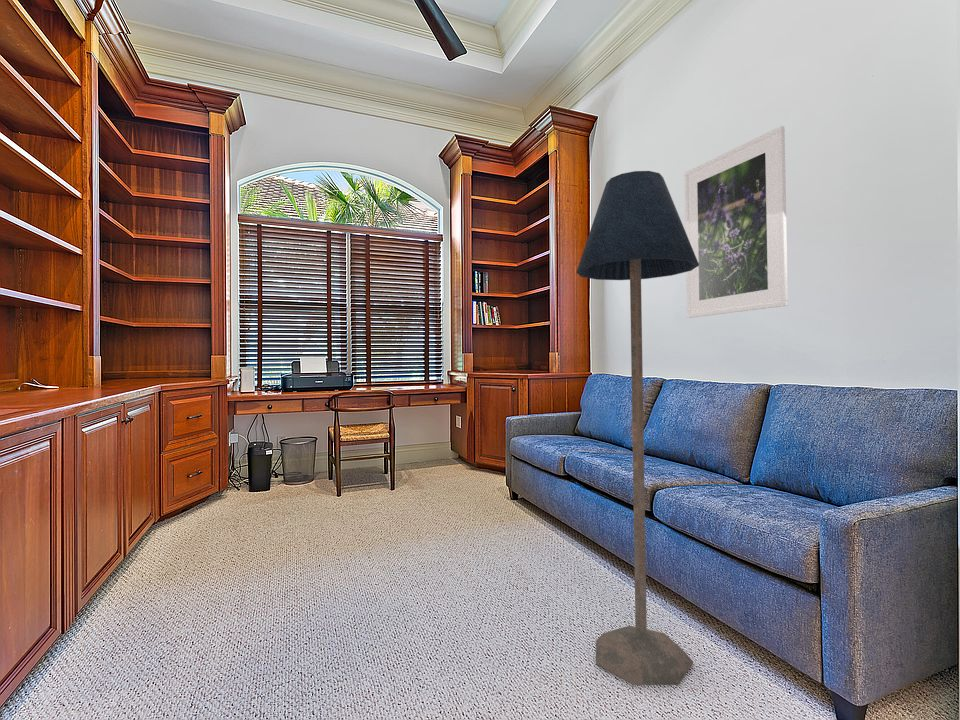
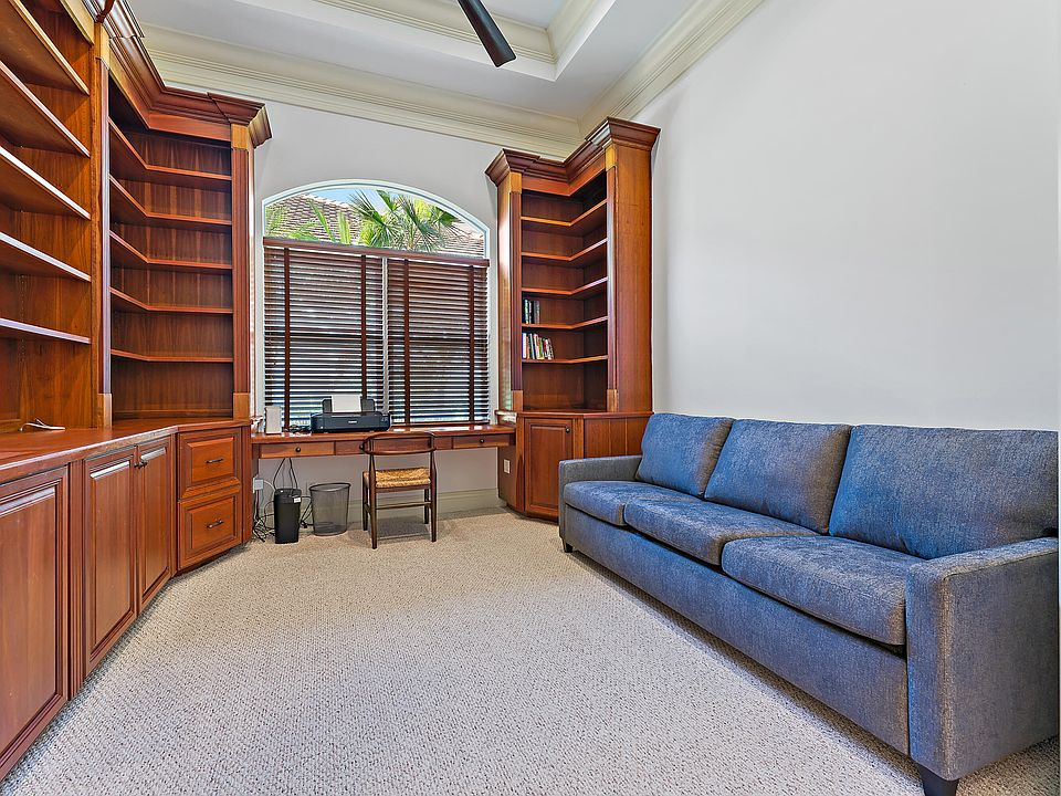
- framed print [683,125,789,319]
- floor lamp [575,170,699,686]
